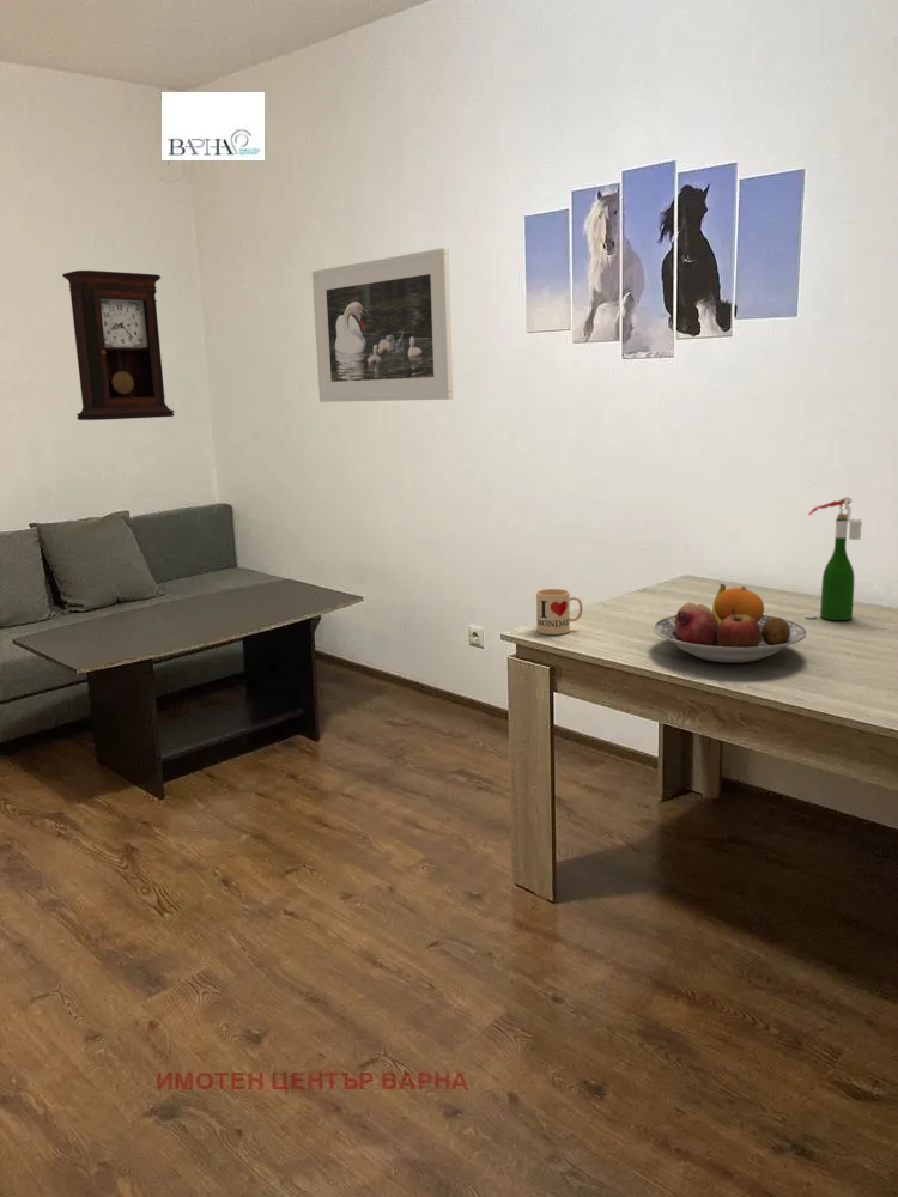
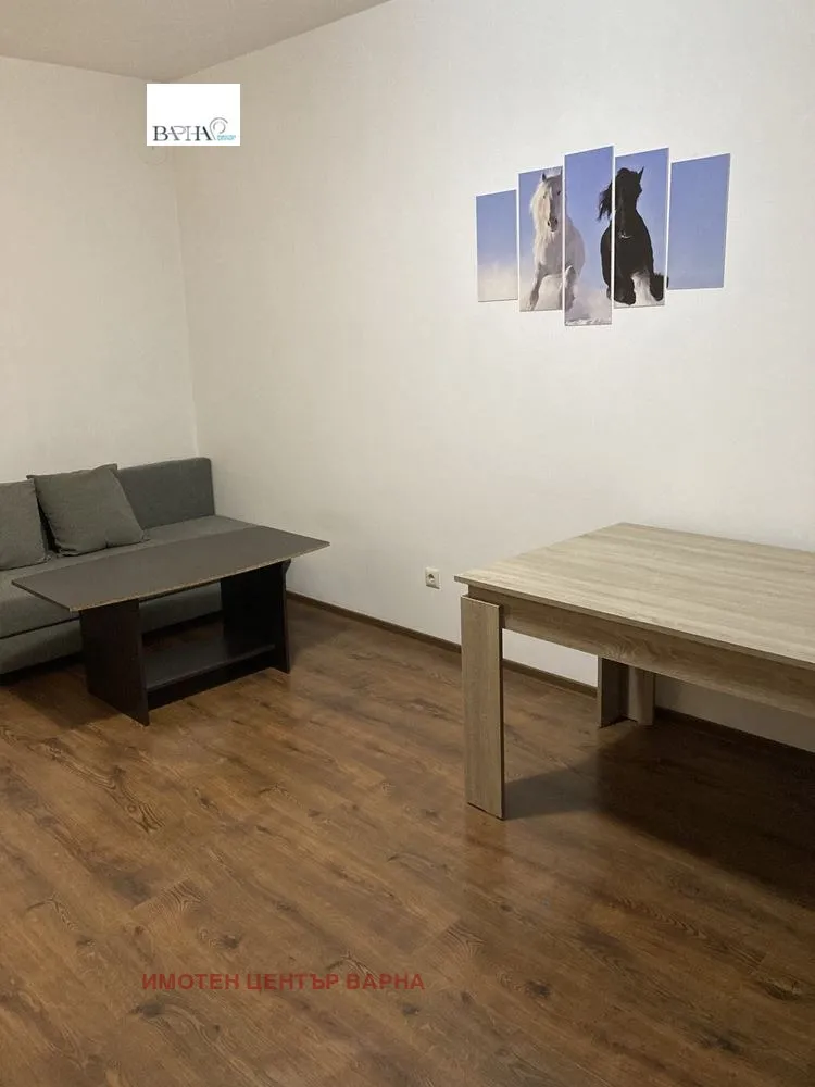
- fruit bowl [651,583,808,664]
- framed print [311,247,454,403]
- wine bottle [803,496,863,621]
- pendulum clock [61,269,175,421]
- mug [535,588,584,636]
